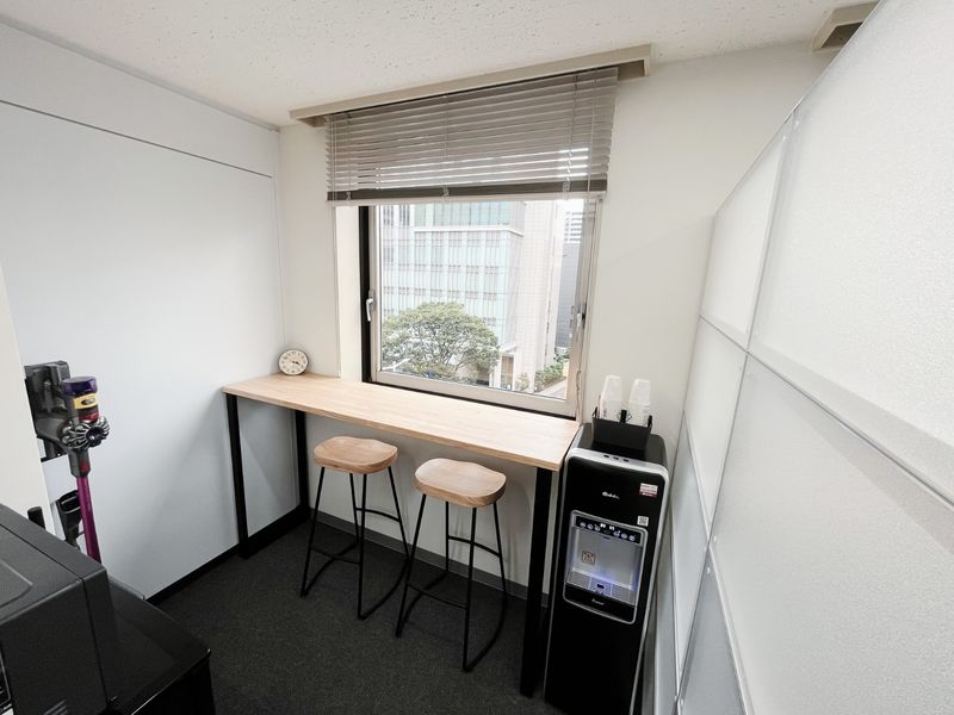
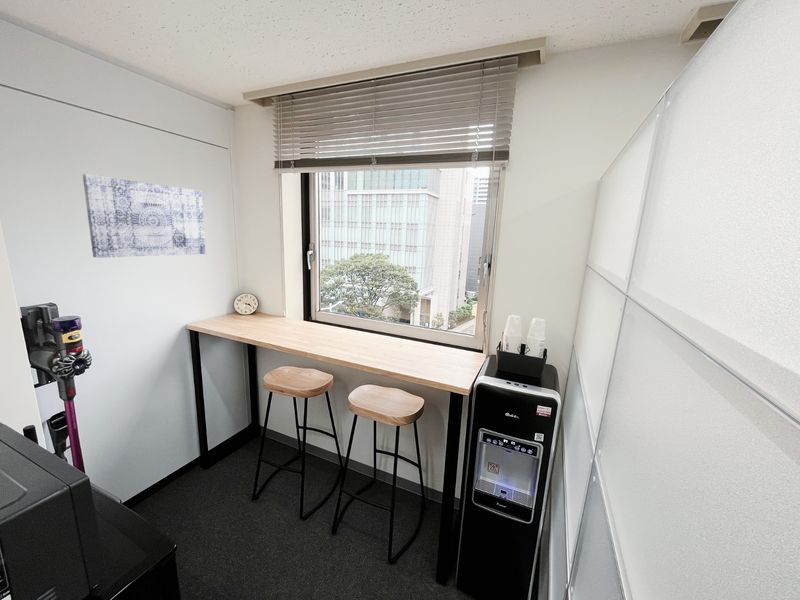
+ wall art [82,173,206,259]
